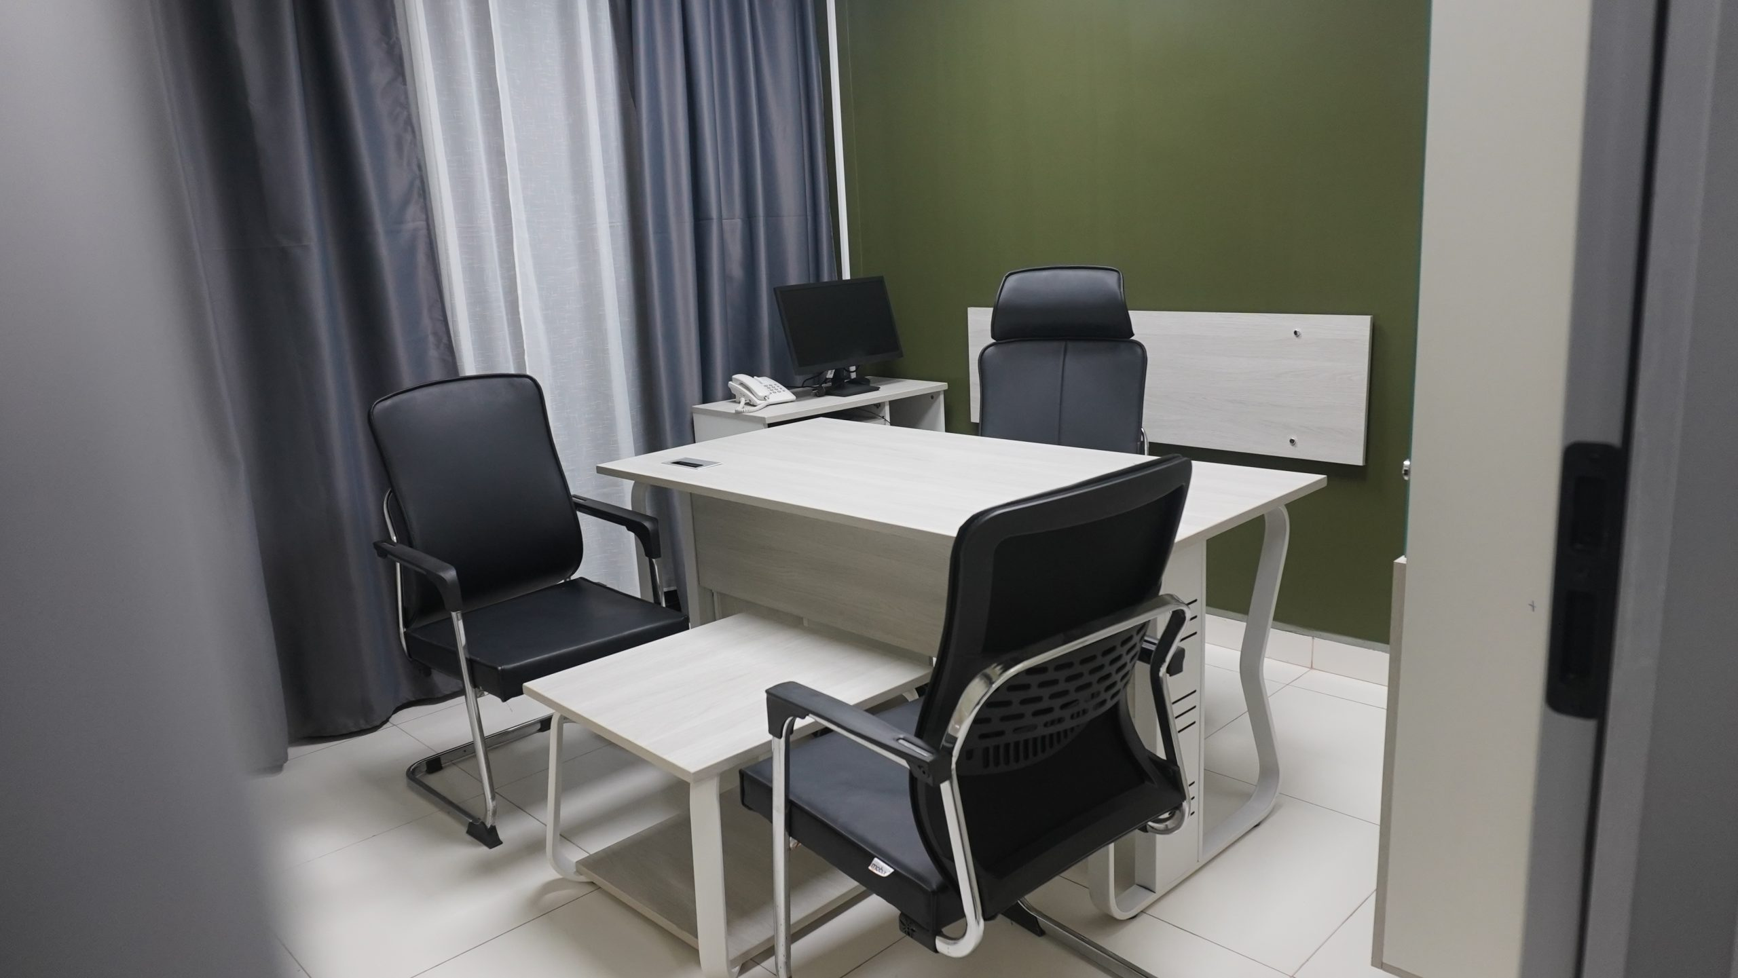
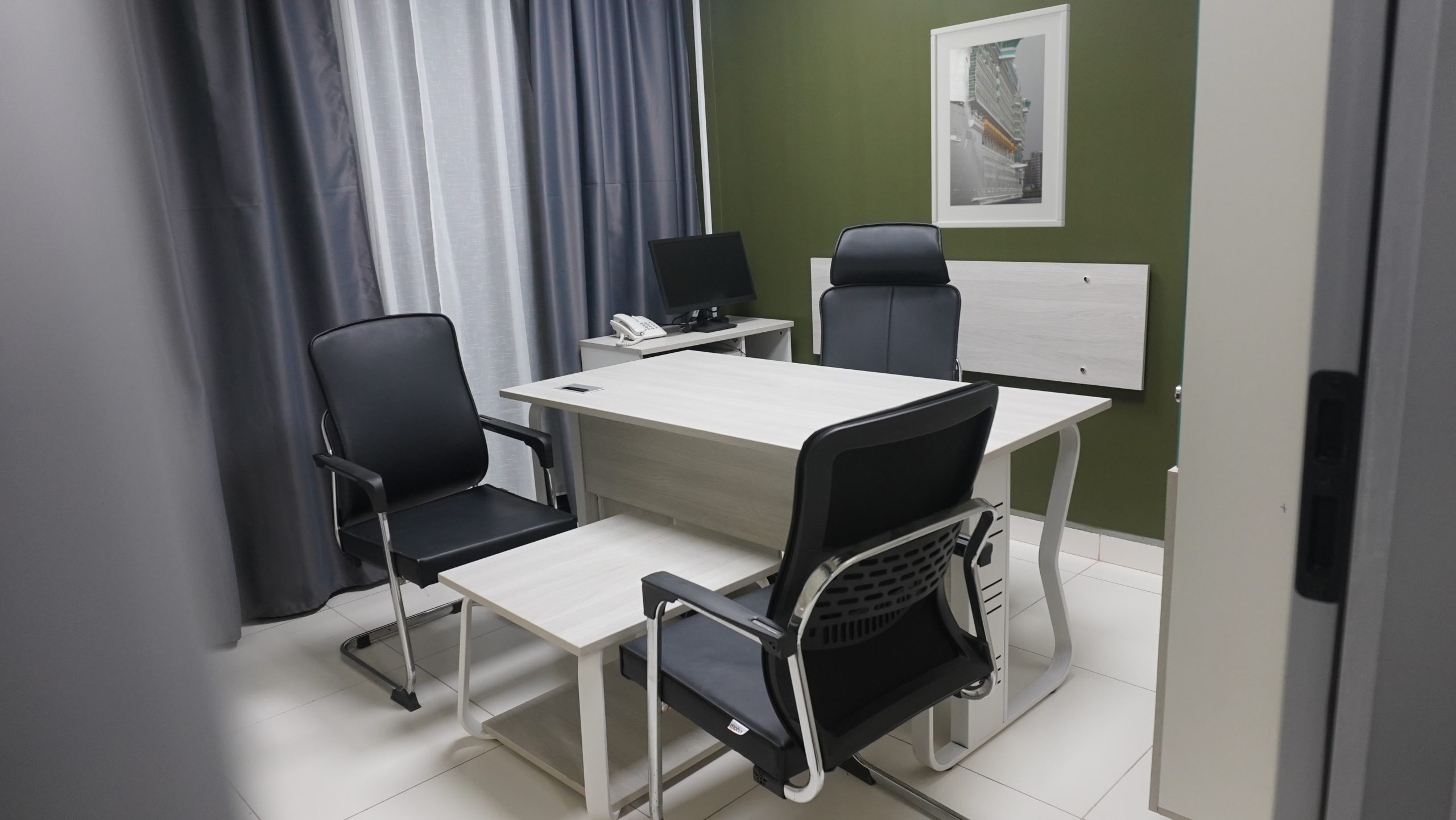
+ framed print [930,3,1071,229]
